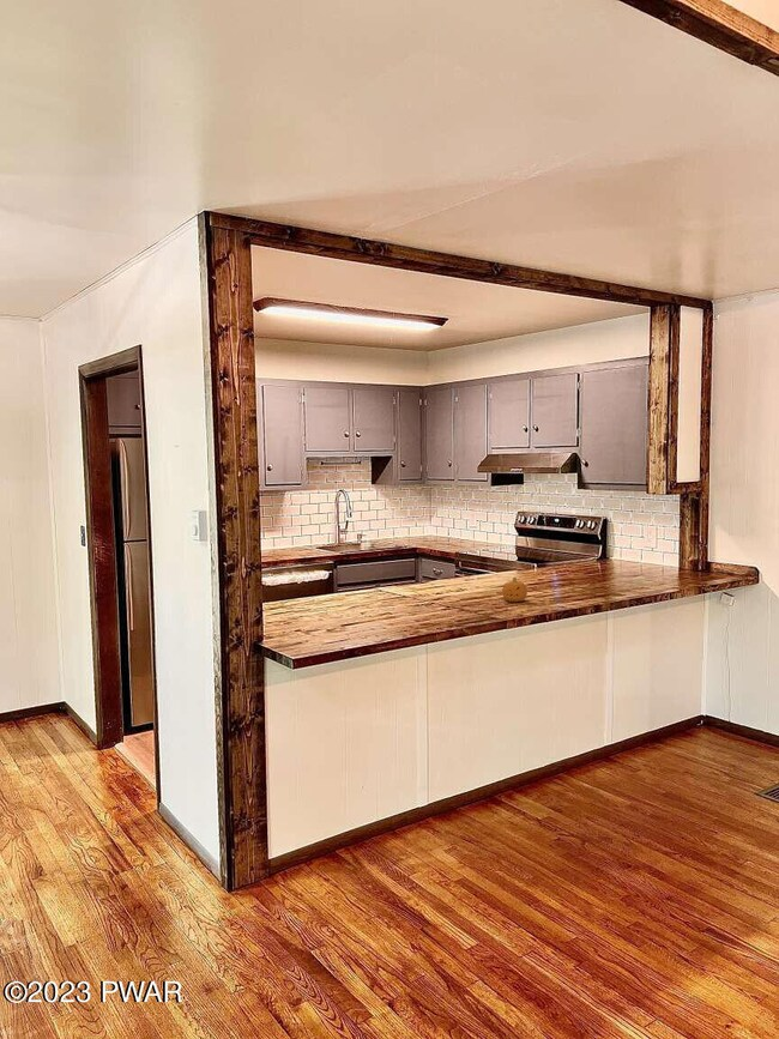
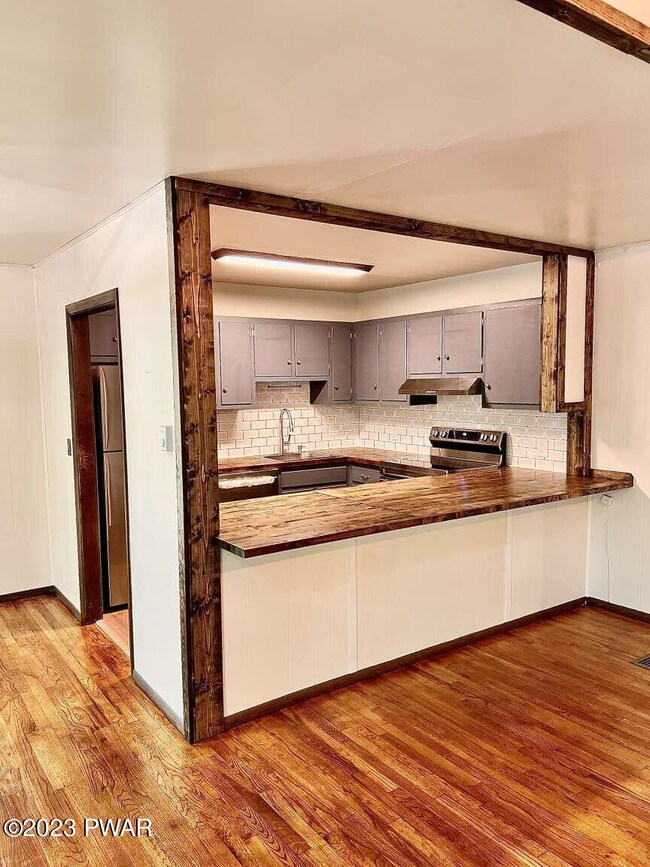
- fruit [501,575,529,603]
